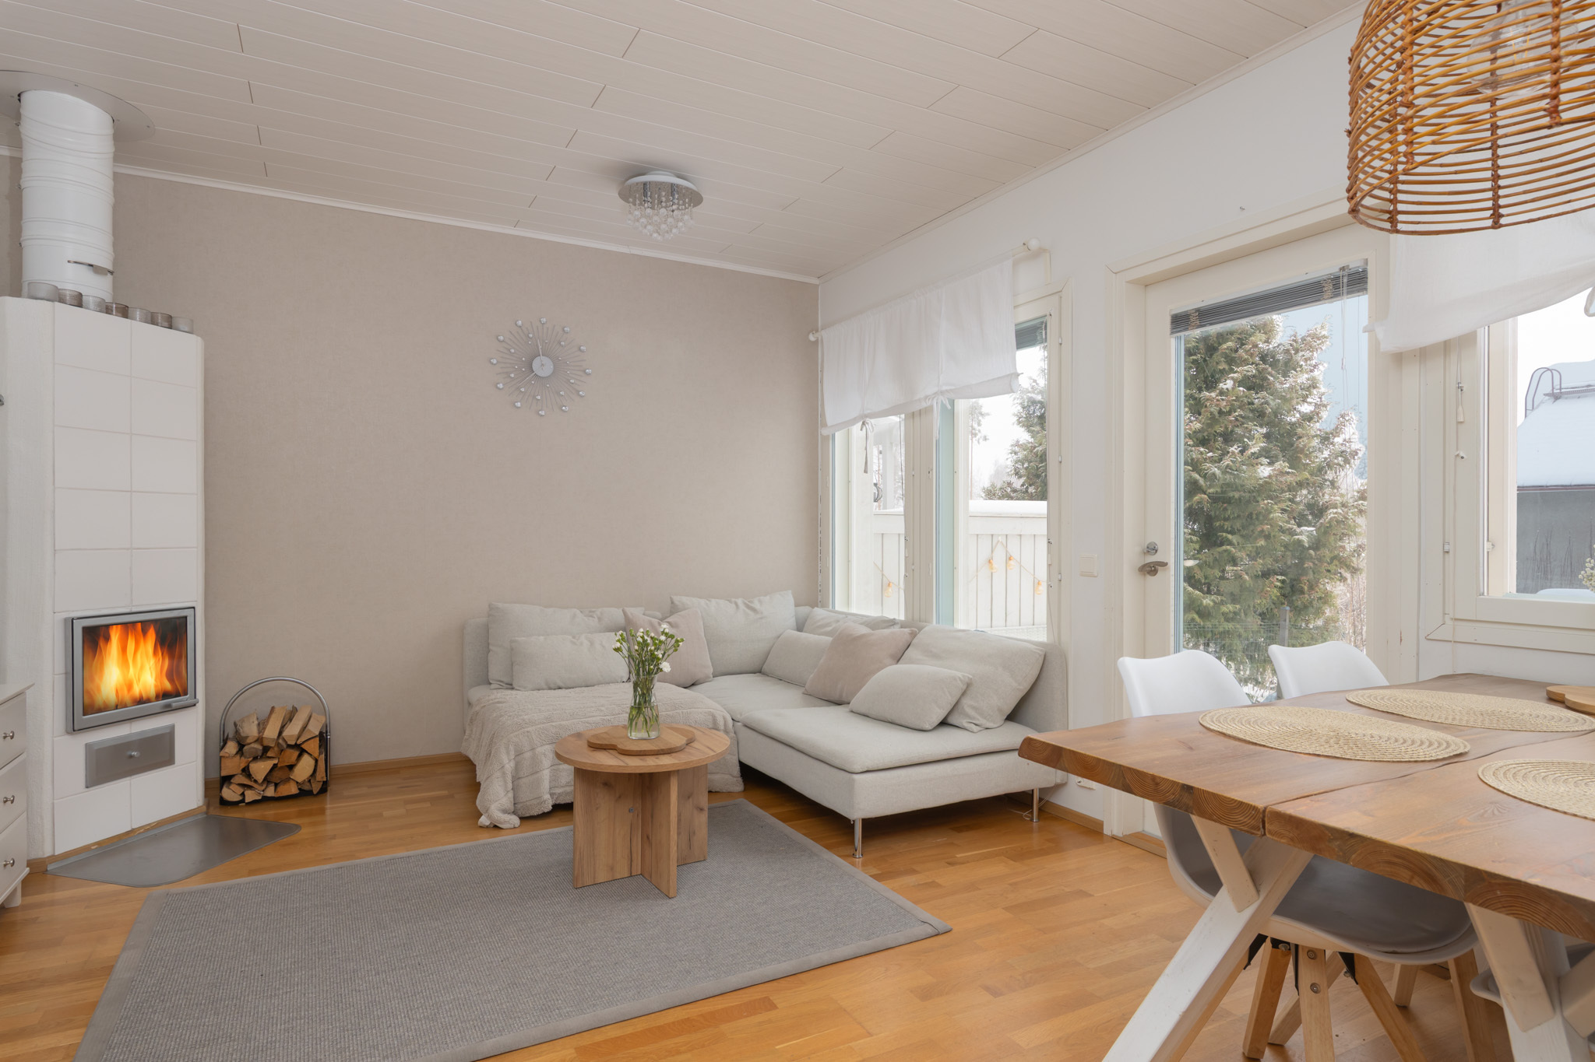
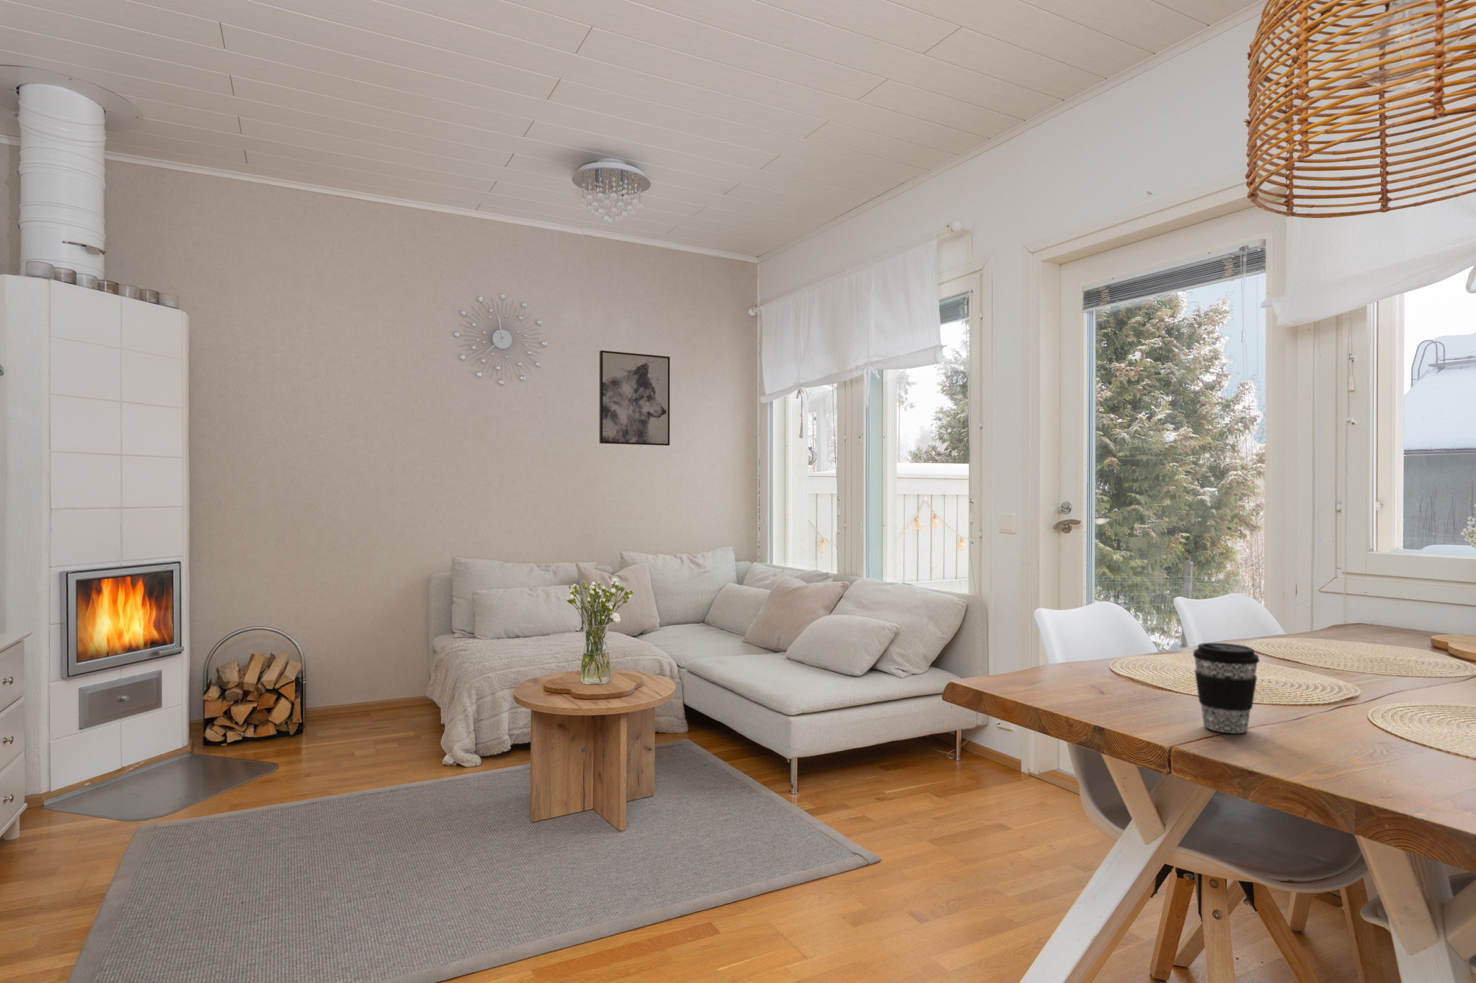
+ wall art [599,350,671,447]
+ coffee cup [1192,643,1261,734]
